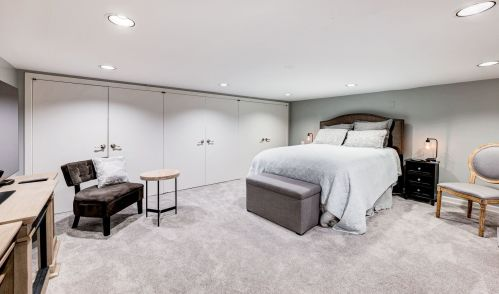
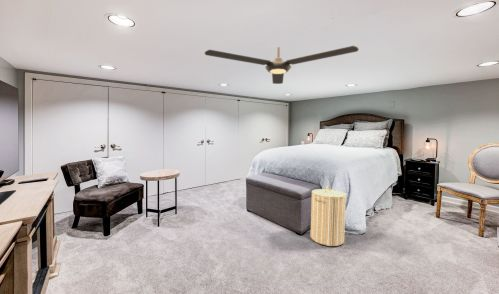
+ laundry hamper [310,184,347,247]
+ ceiling fan [203,45,360,85]
